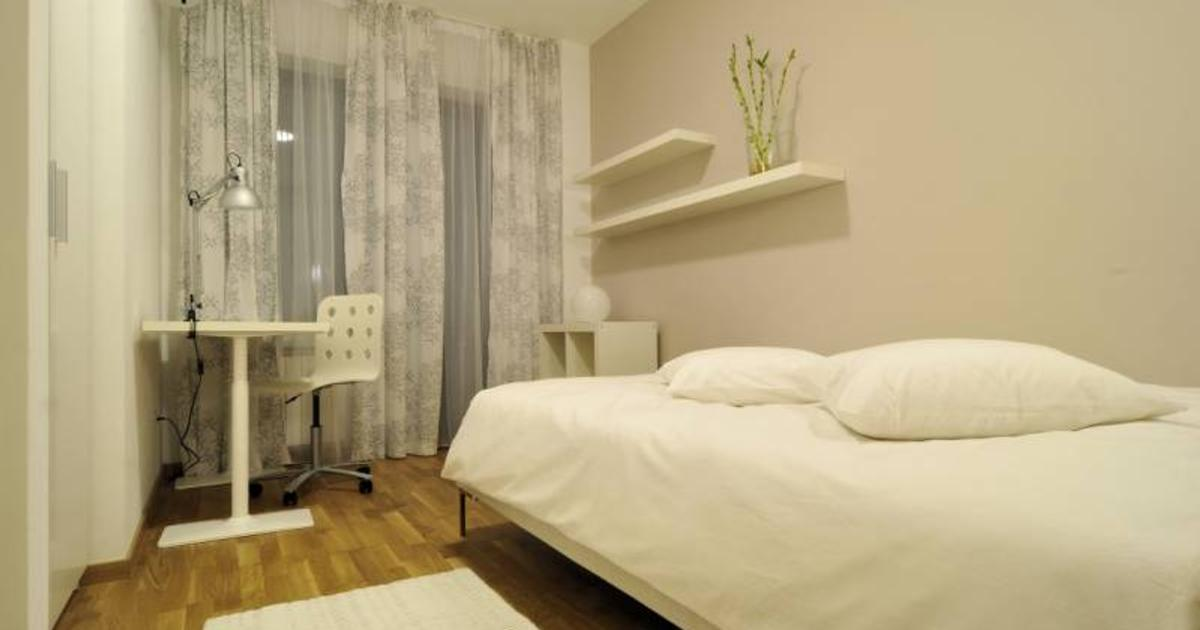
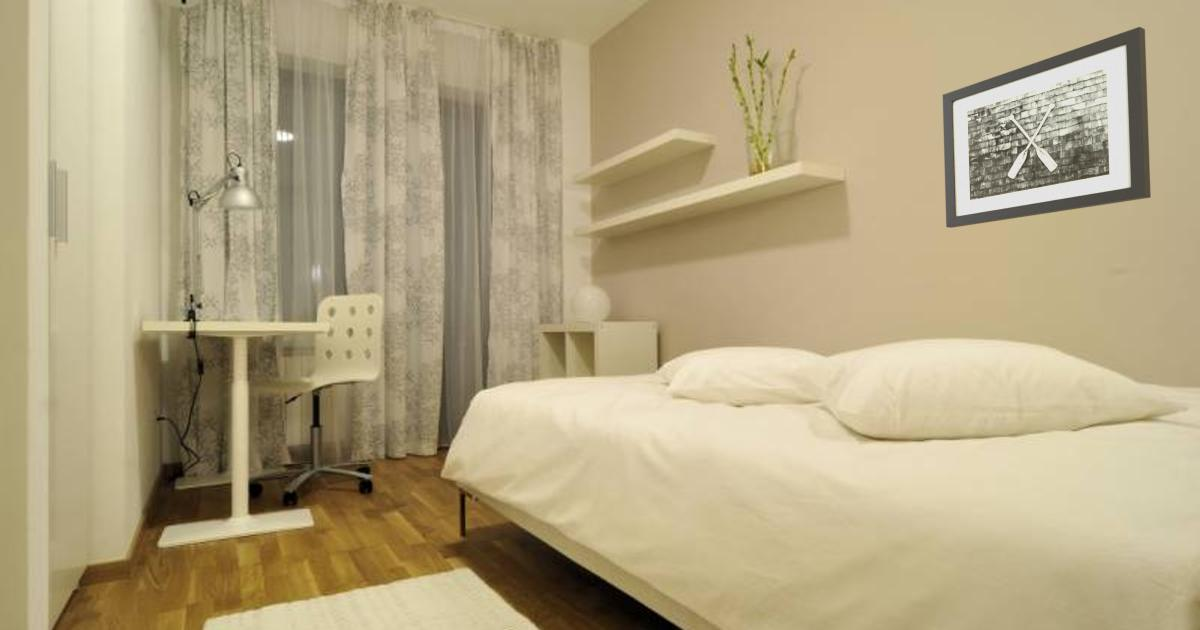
+ wall art [942,26,1152,229]
